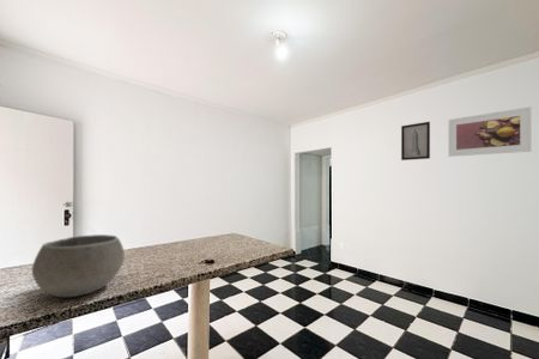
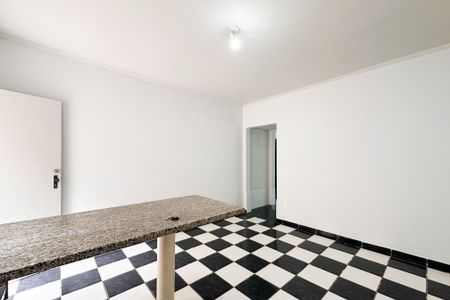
- bowl [31,233,126,298]
- wall art [400,121,431,162]
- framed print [448,105,532,158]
